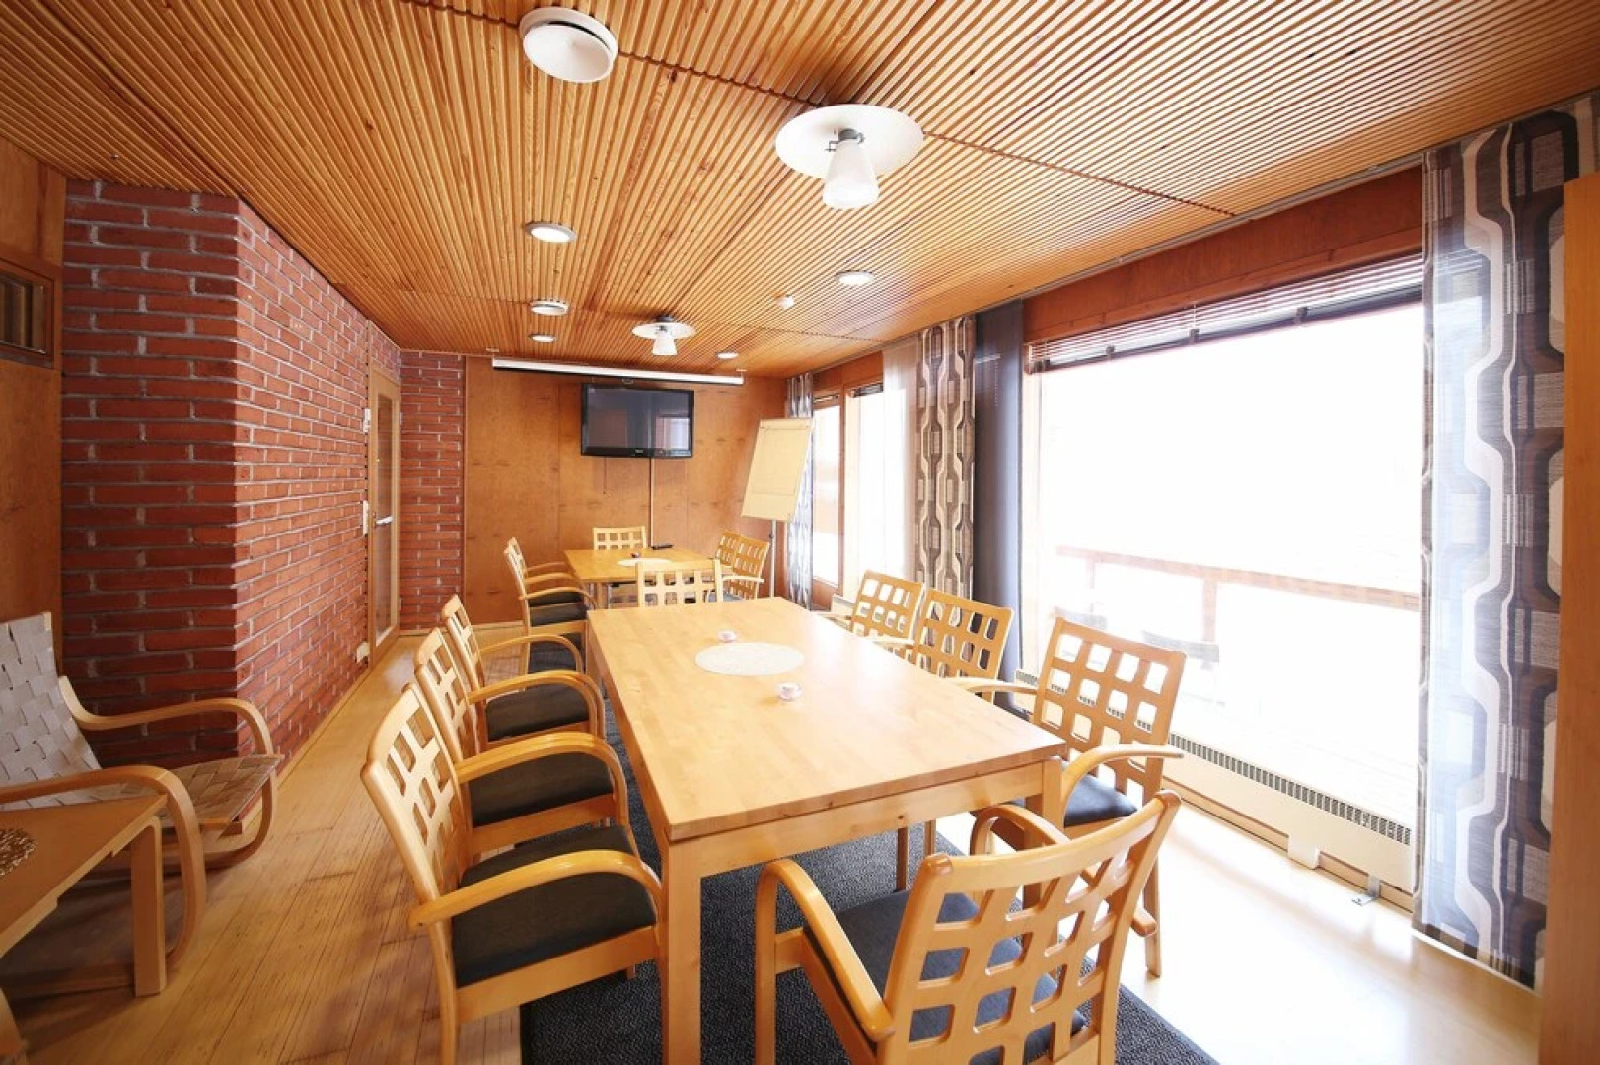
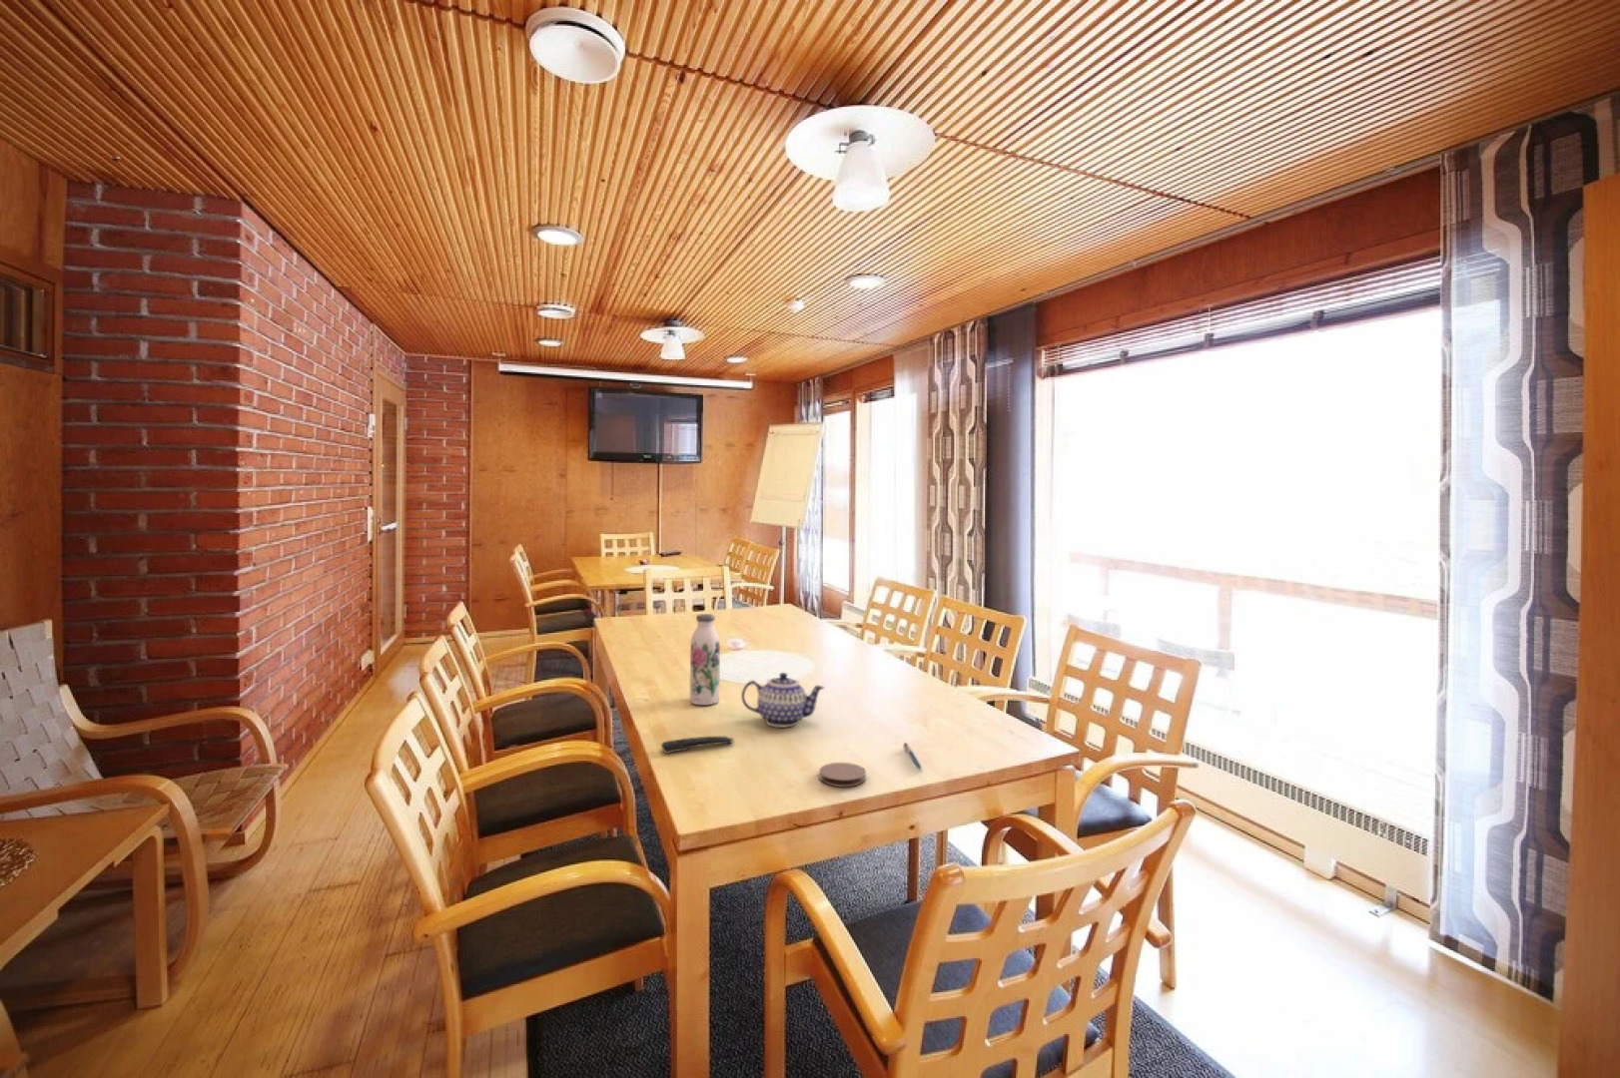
+ coaster [818,762,867,788]
+ teapot [740,671,826,729]
+ water bottle [690,612,721,706]
+ remote control [661,735,735,754]
+ pen [901,741,922,770]
